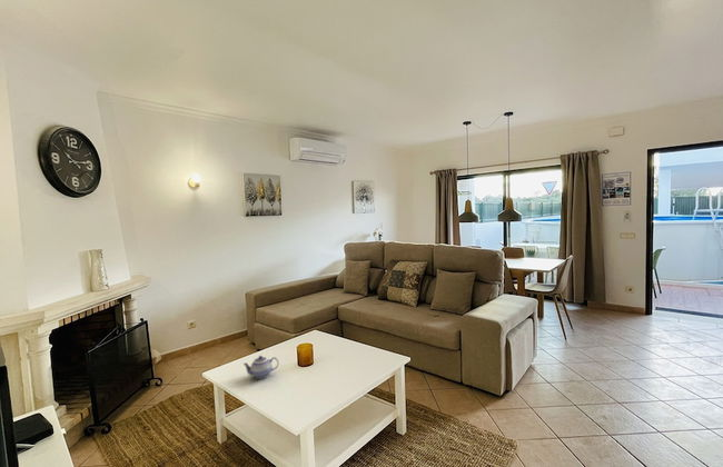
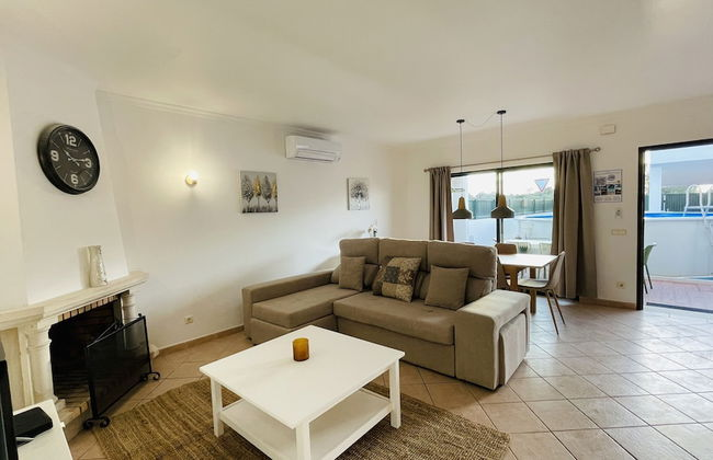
- teapot [242,355,280,380]
